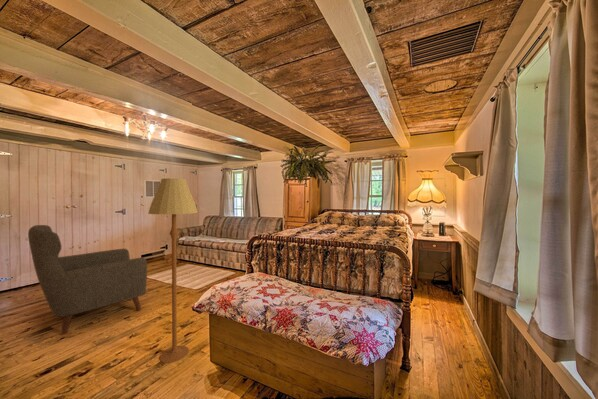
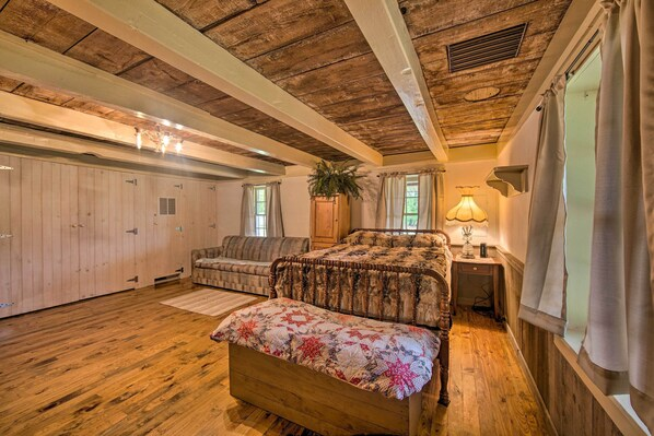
- chair [27,224,148,336]
- floor lamp [147,178,199,364]
